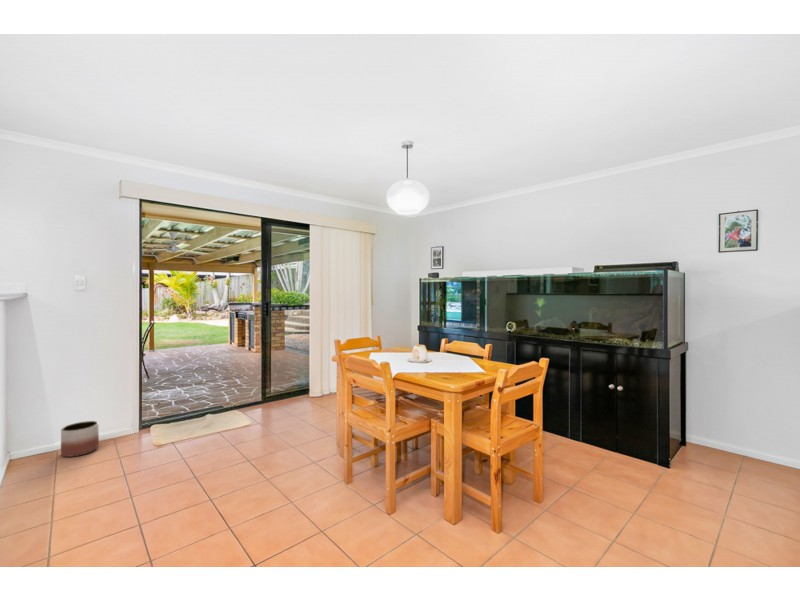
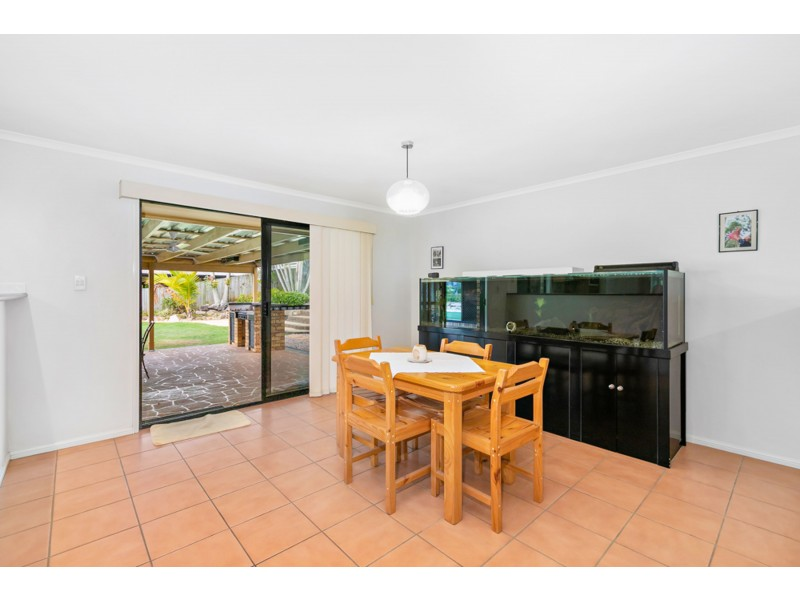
- planter [60,420,100,458]
